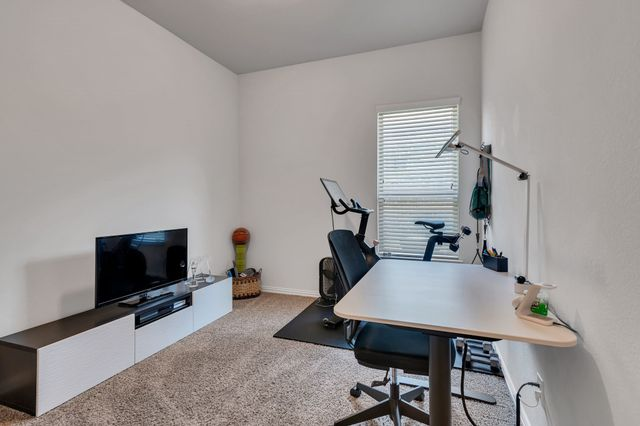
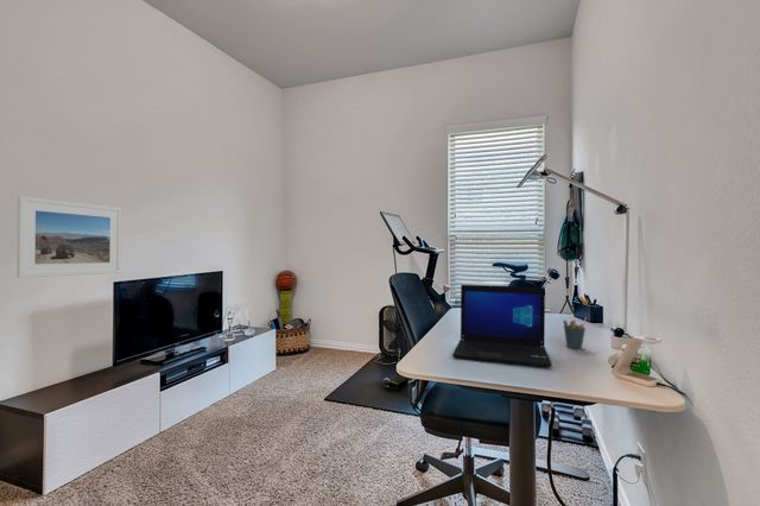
+ laptop [451,284,553,368]
+ pen holder [562,316,588,349]
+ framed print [15,195,124,279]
